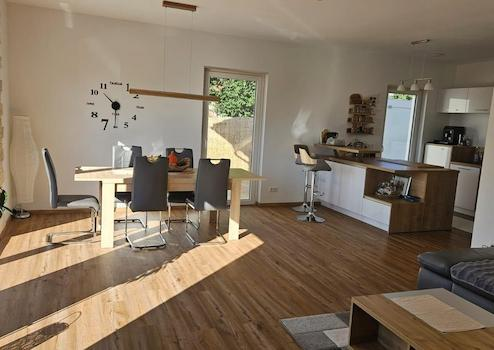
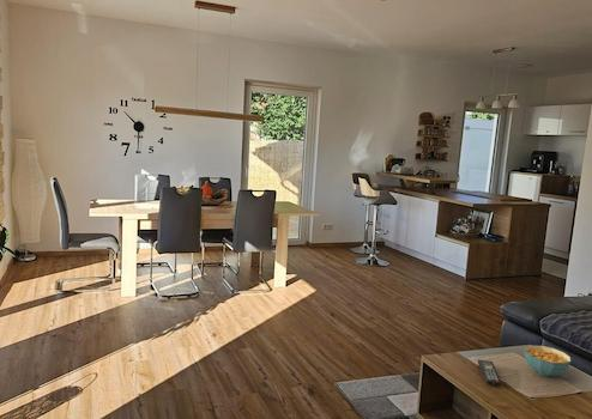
+ remote control [477,359,502,387]
+ cereal bowl [524,345,572,377]
